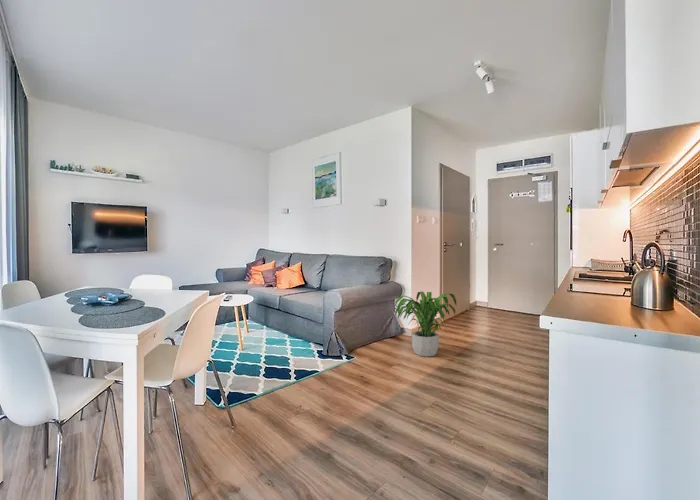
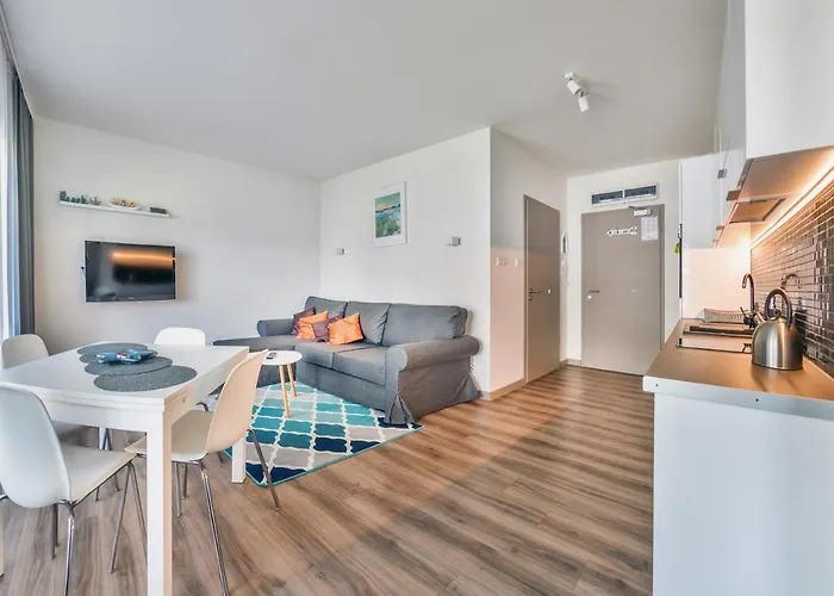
- potted plant [394,290,458,358]
